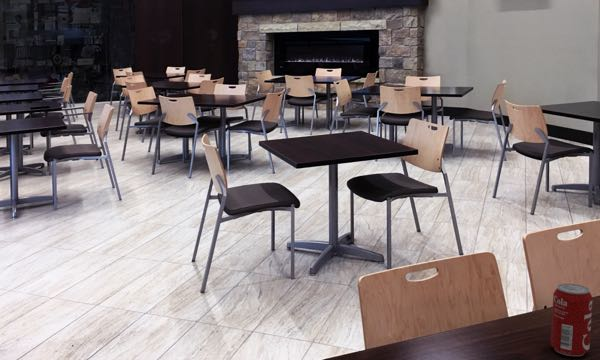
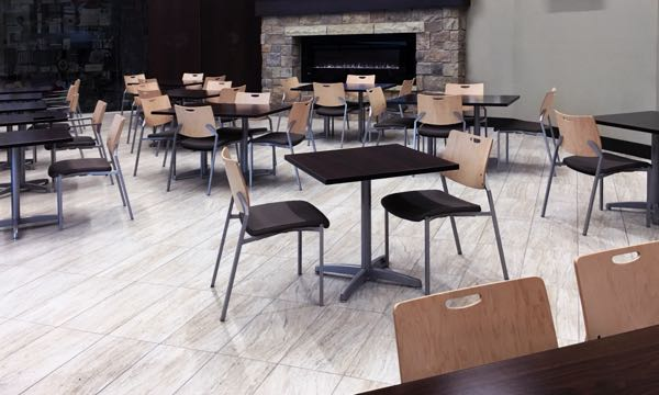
- beverage can [550,283,594,357]
